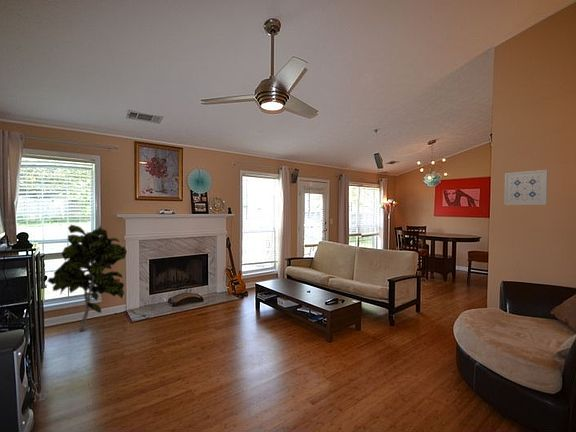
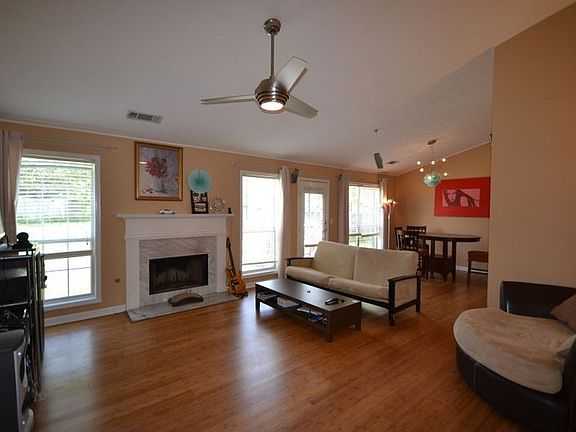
- indoor plant [46,224,128,332]
- wall art [503,169,549,206]
